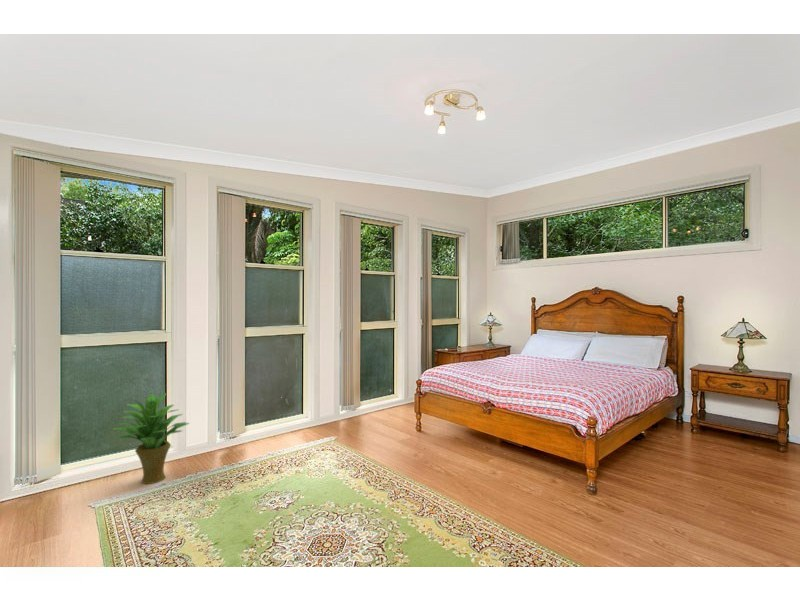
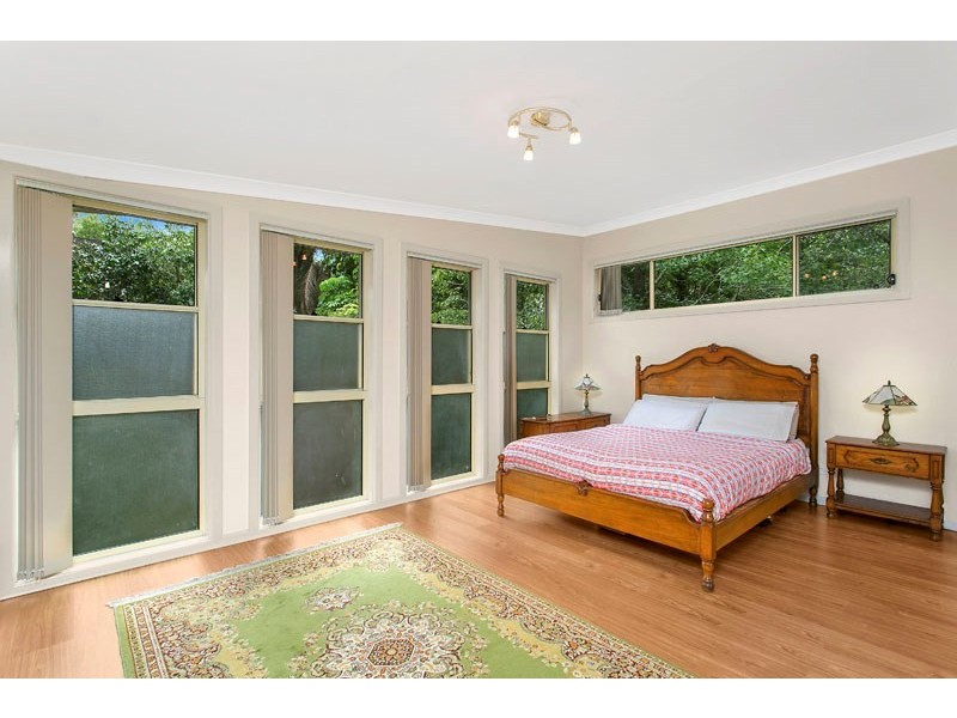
- potted plant [111,392,190,485]
